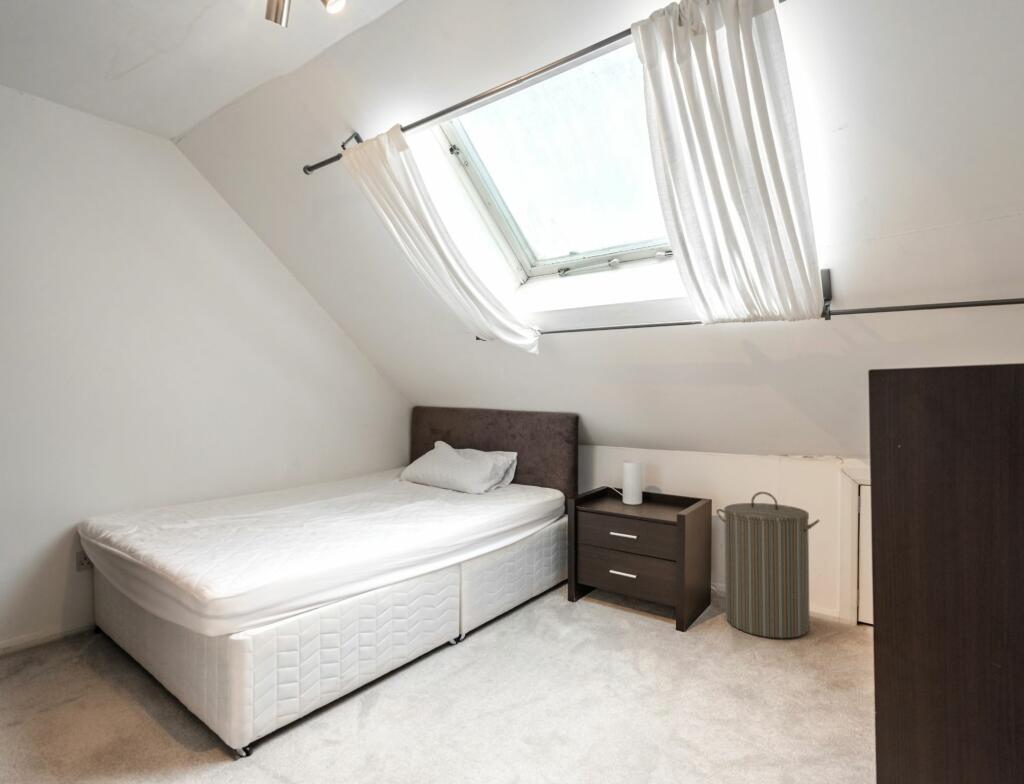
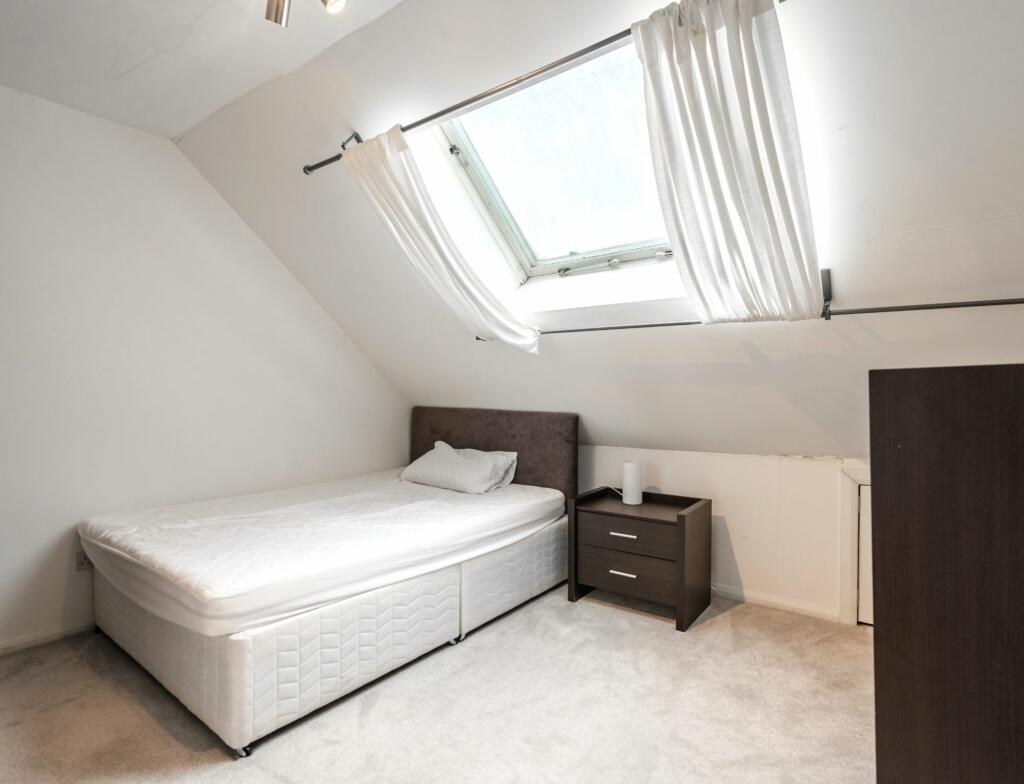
- laundry hamper [715,491,821,639]
